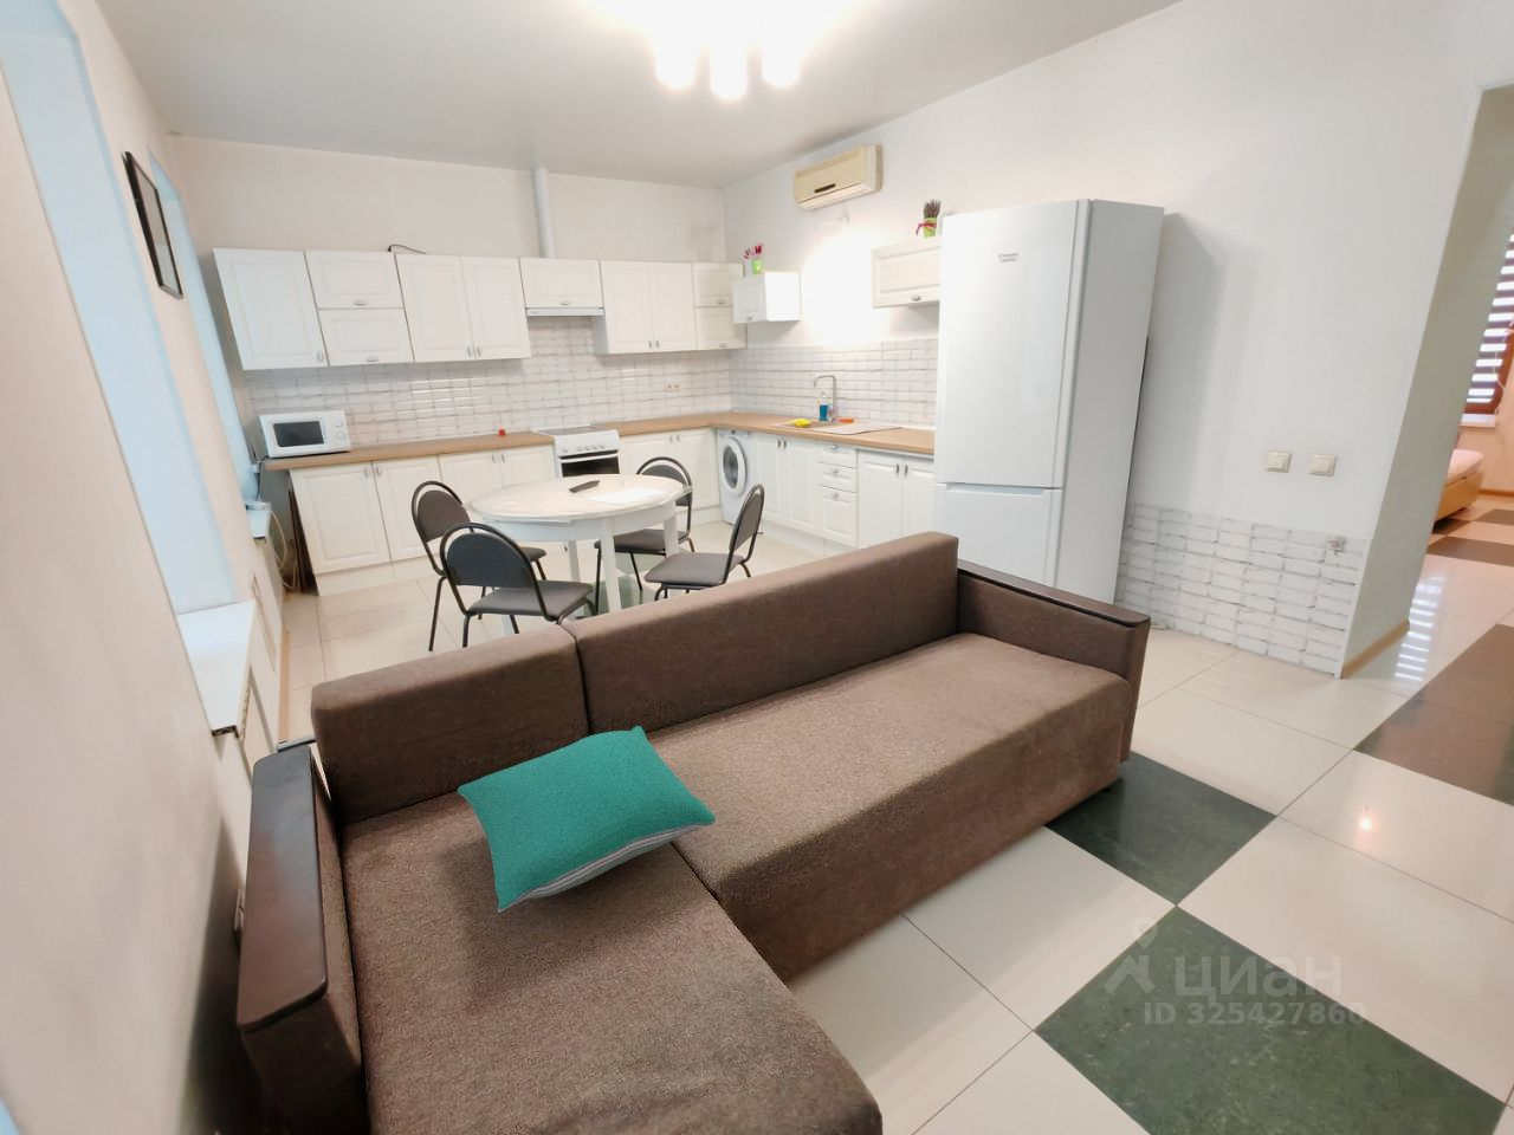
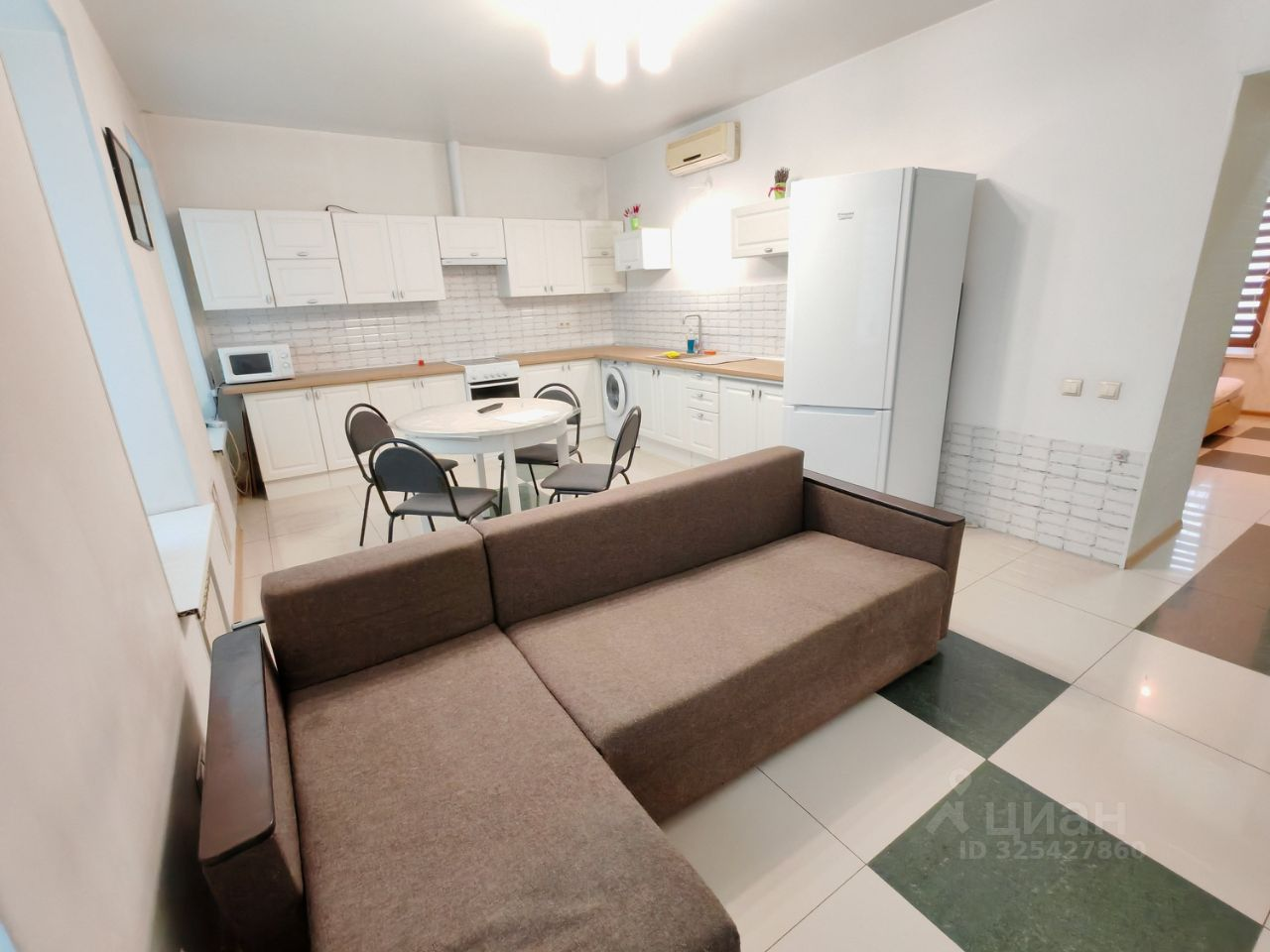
- pillow [457,725,716,914]
